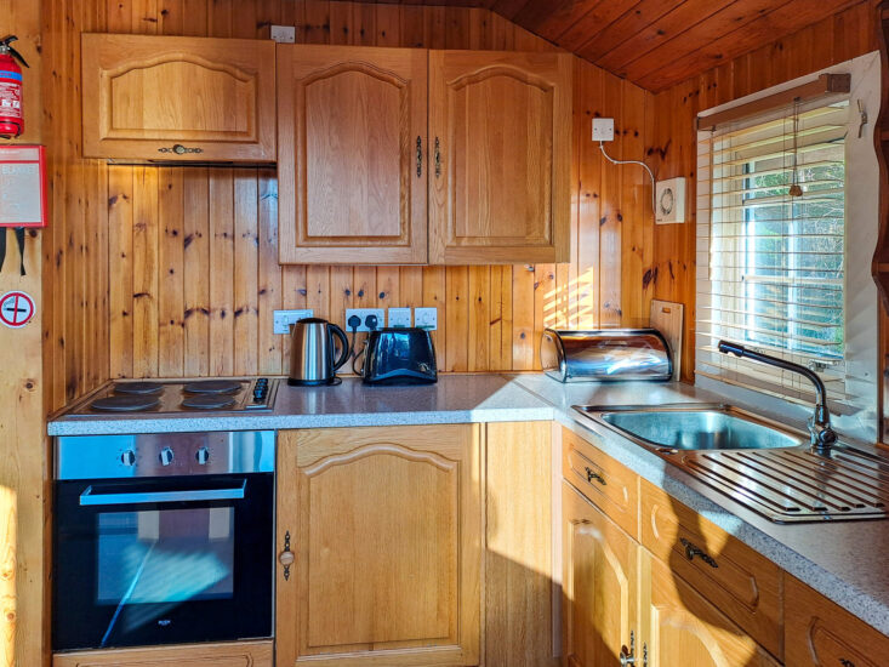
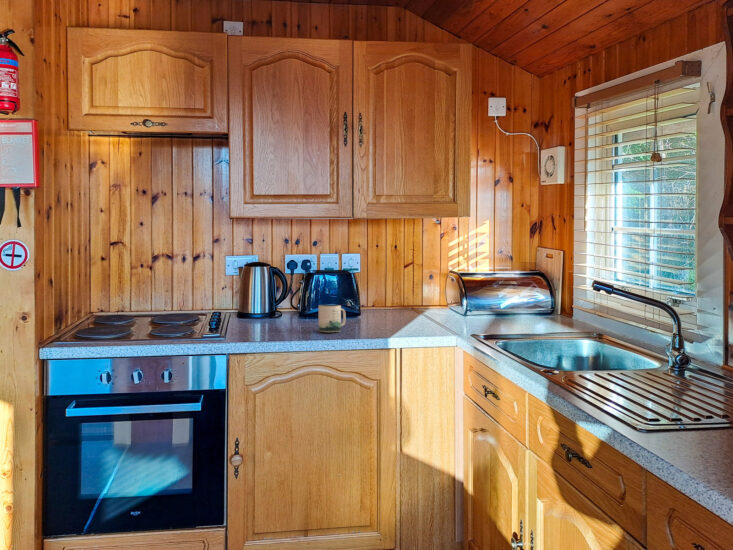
+ mug [318,304,347,333]
